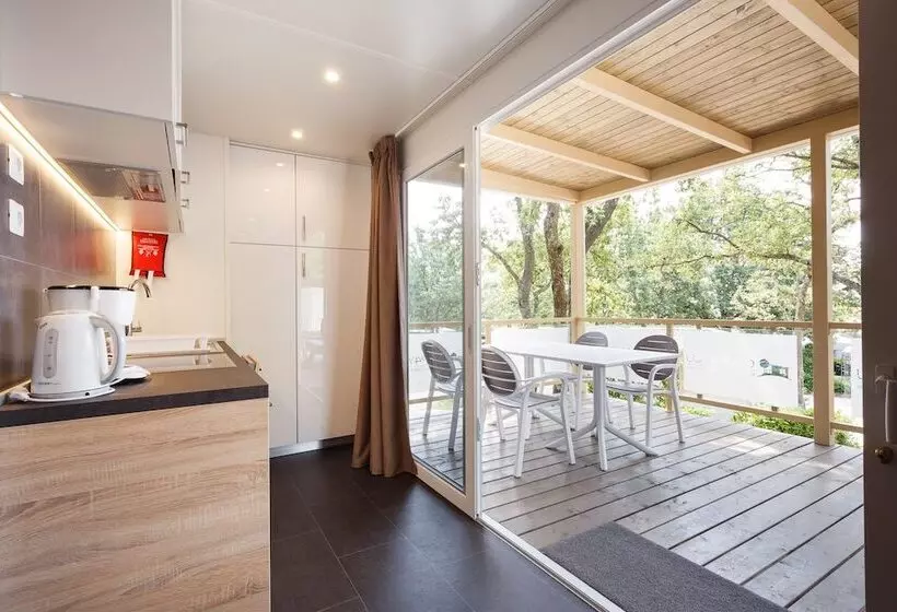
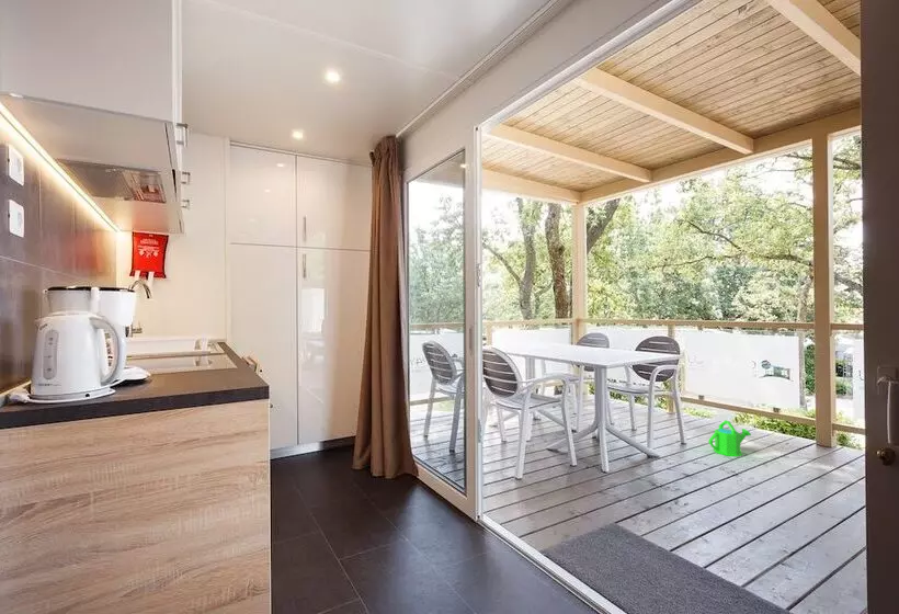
+ watering can [707,419,752,457]
